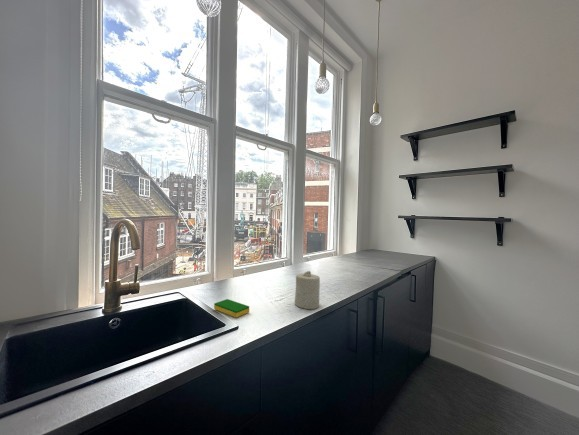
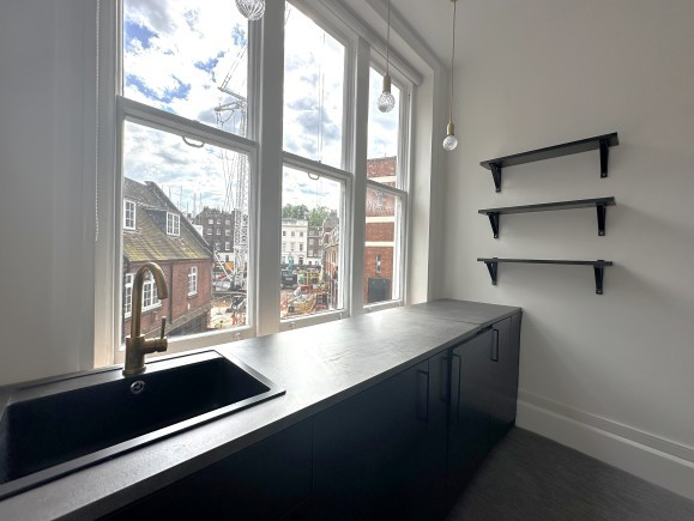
- dish sponge [213,298,250,318]
- candle [294,270,321,310]
